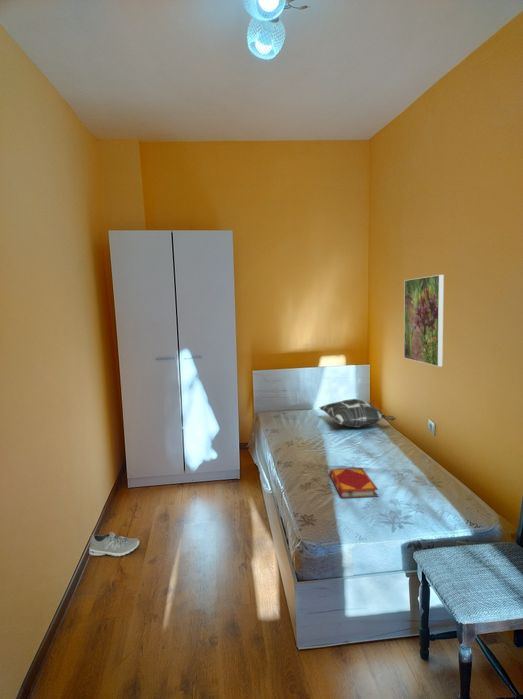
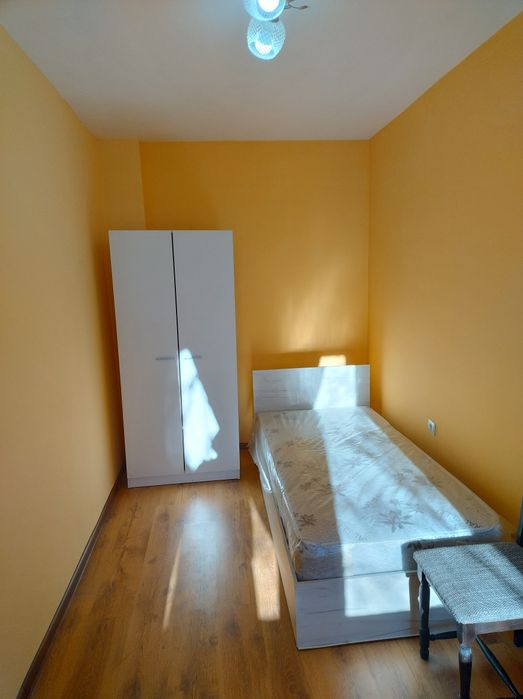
- sneaker [88,531,140,557]
- hardback book [329,467,379,499]
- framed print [403,274,445,368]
- decorative pillow [319,398,397,428]
